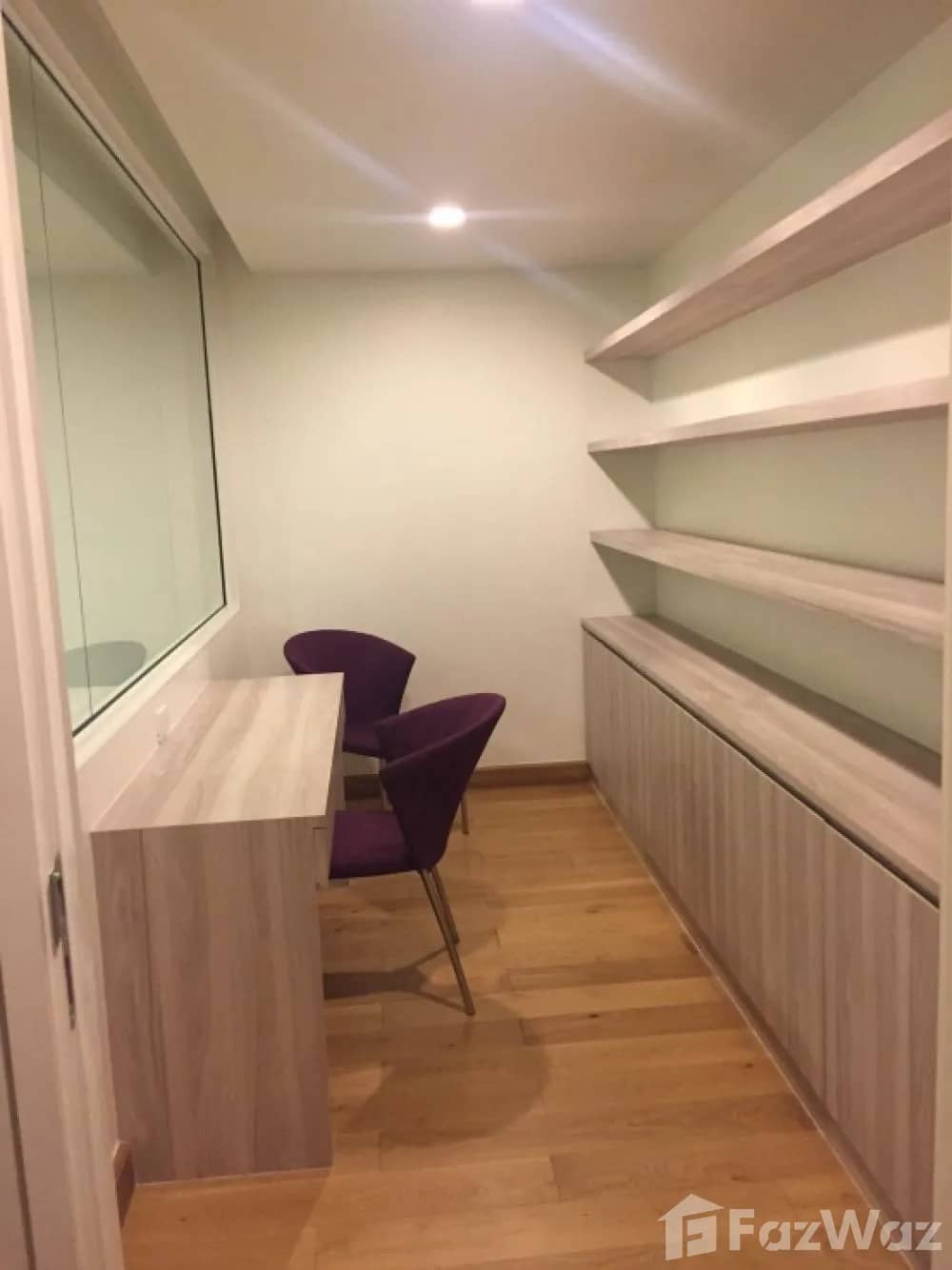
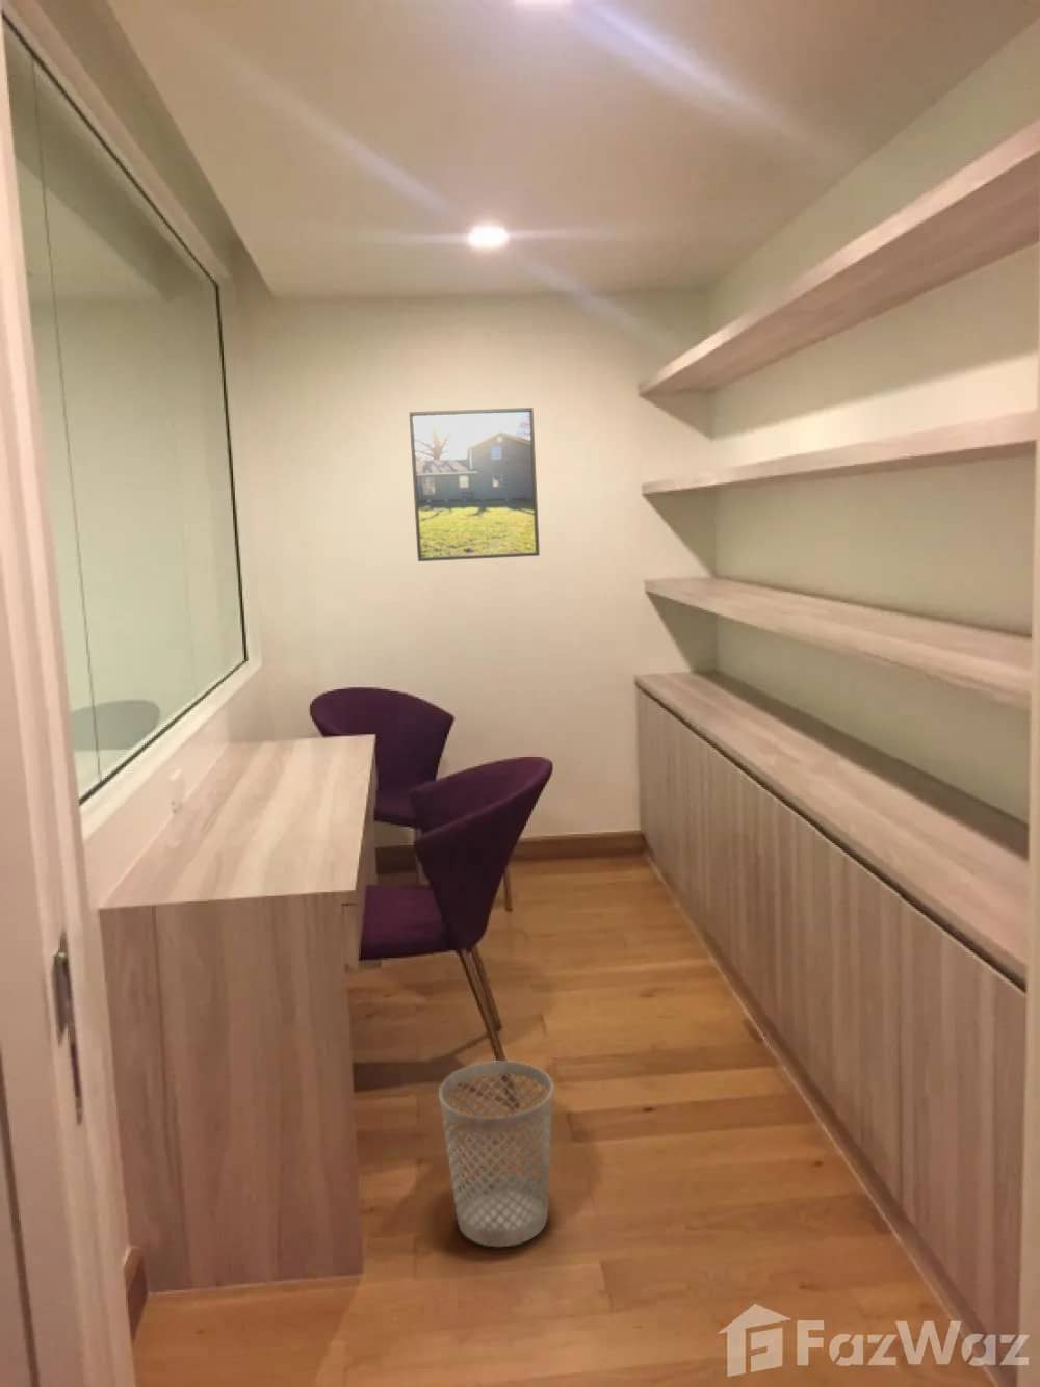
+ wastebasket [438,1059,554,1247]
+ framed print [409,406,541,562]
